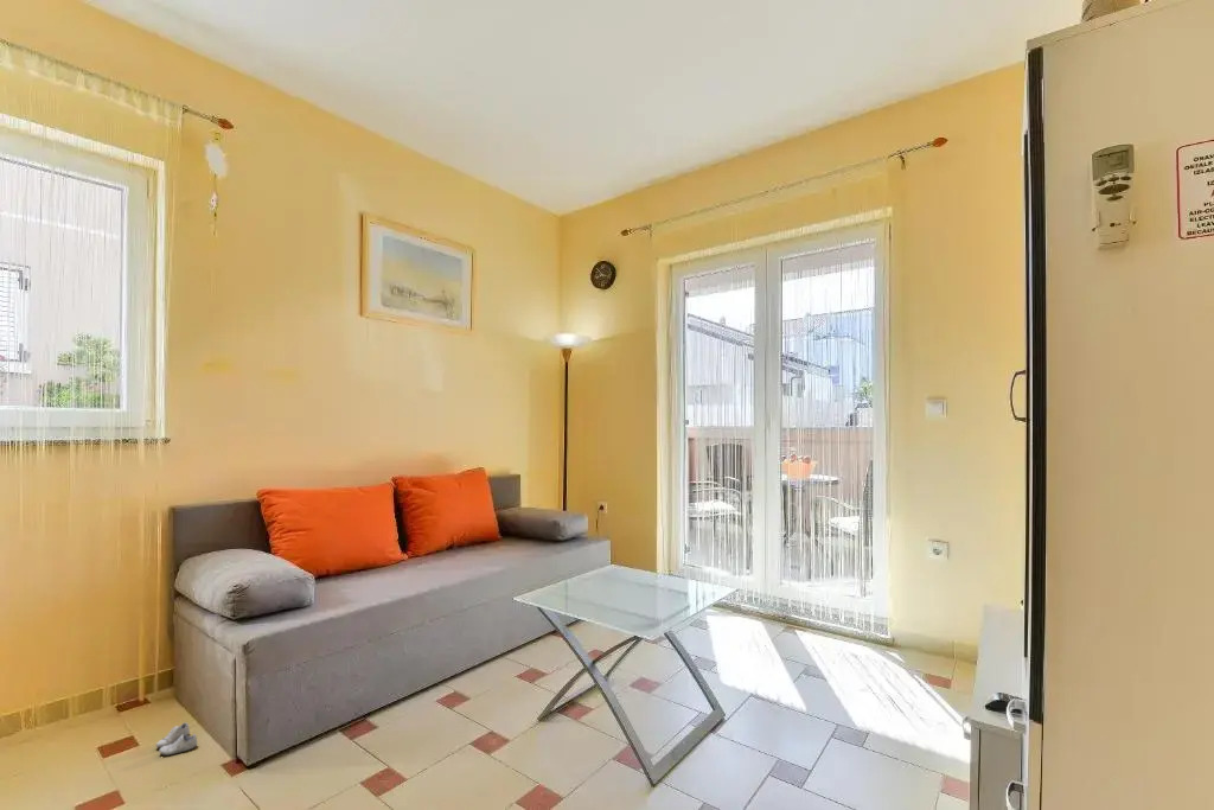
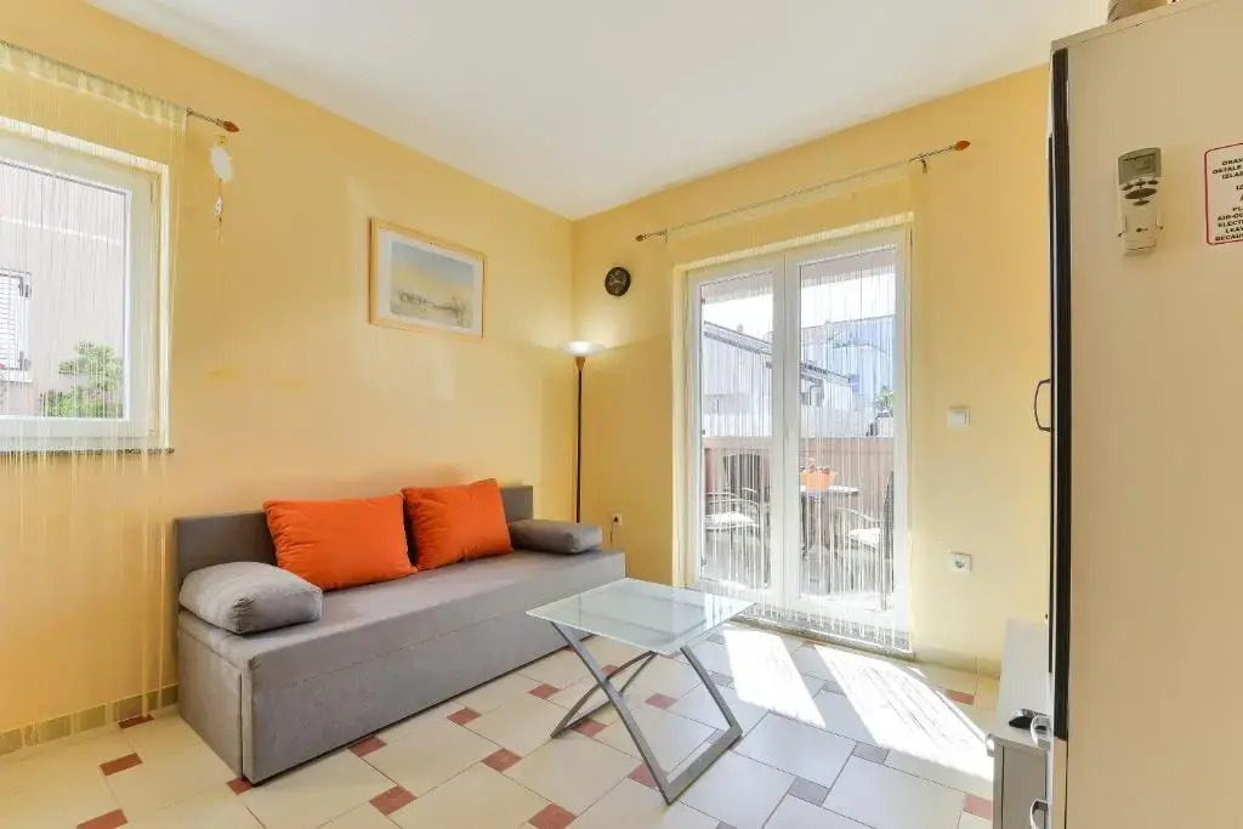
- sneaker [155,721,198,757]
